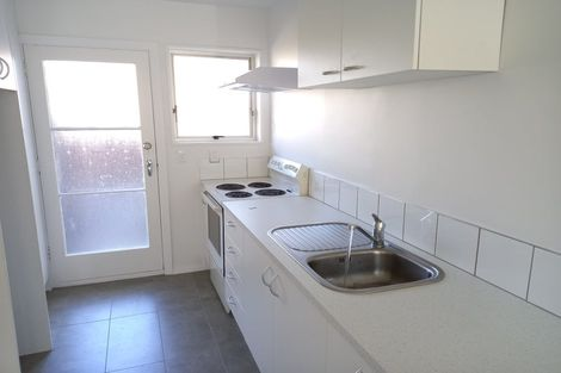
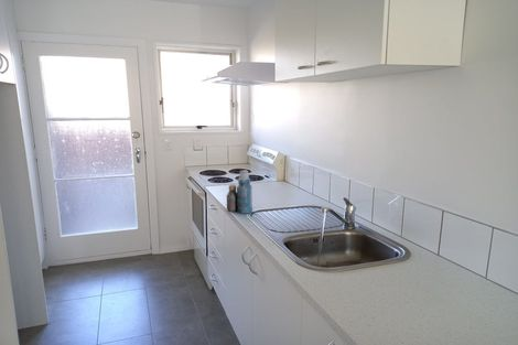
+ bottle [226,169,253,214]
